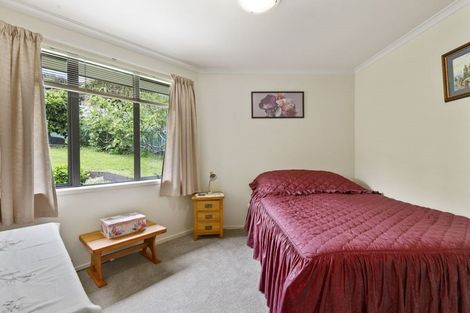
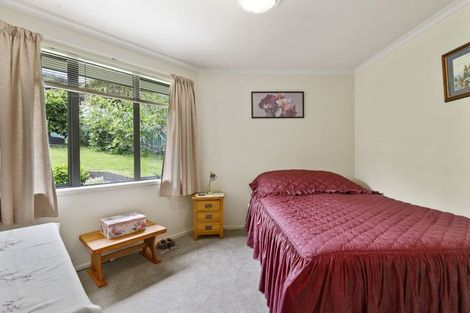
+ shoes [155,237,180,255]
